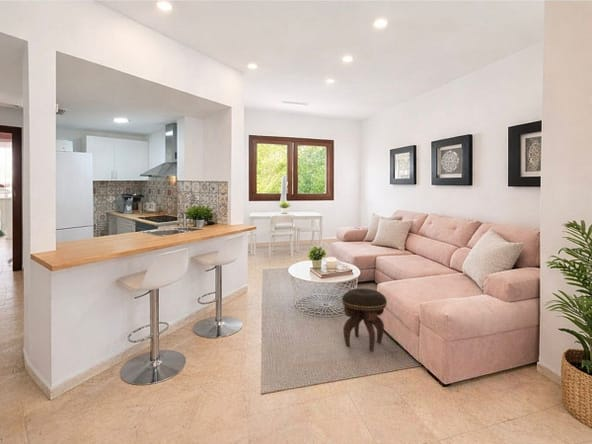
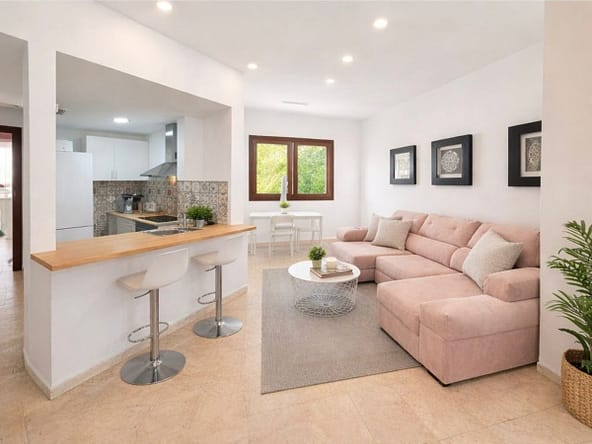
- footstool [341,288,388,353]
